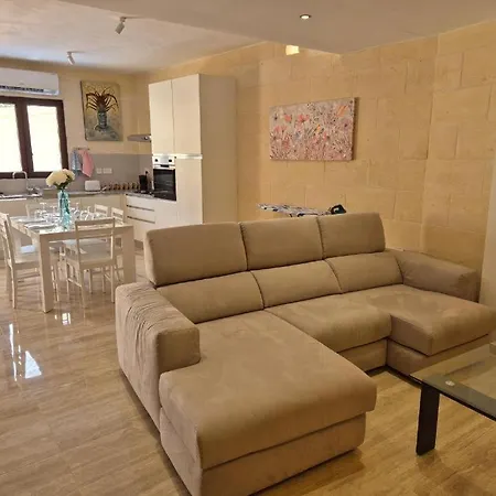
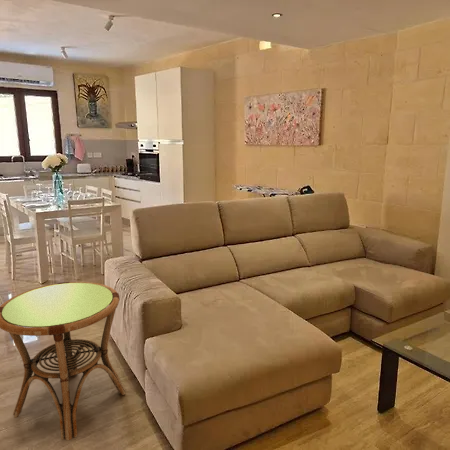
+ side table [0,281,126,441]
